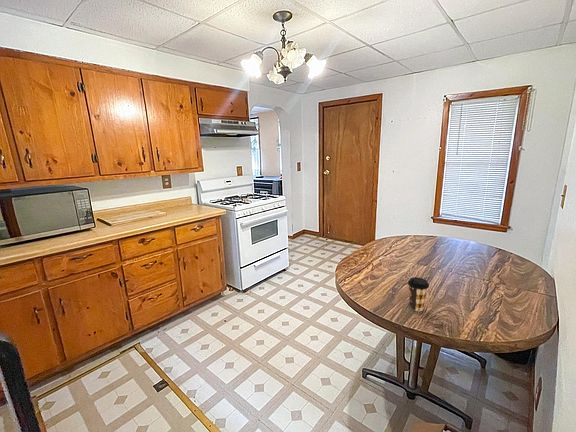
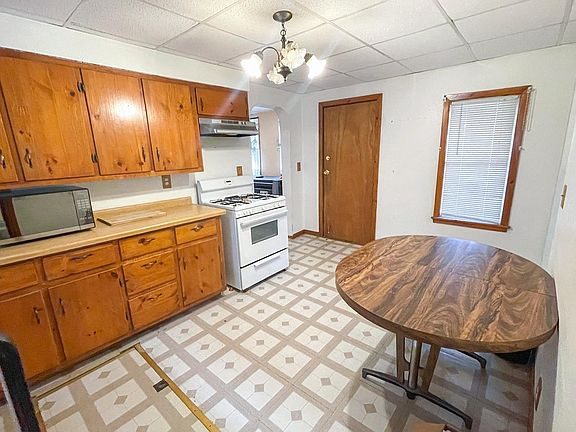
- coffee cup [407,276,430,312]
